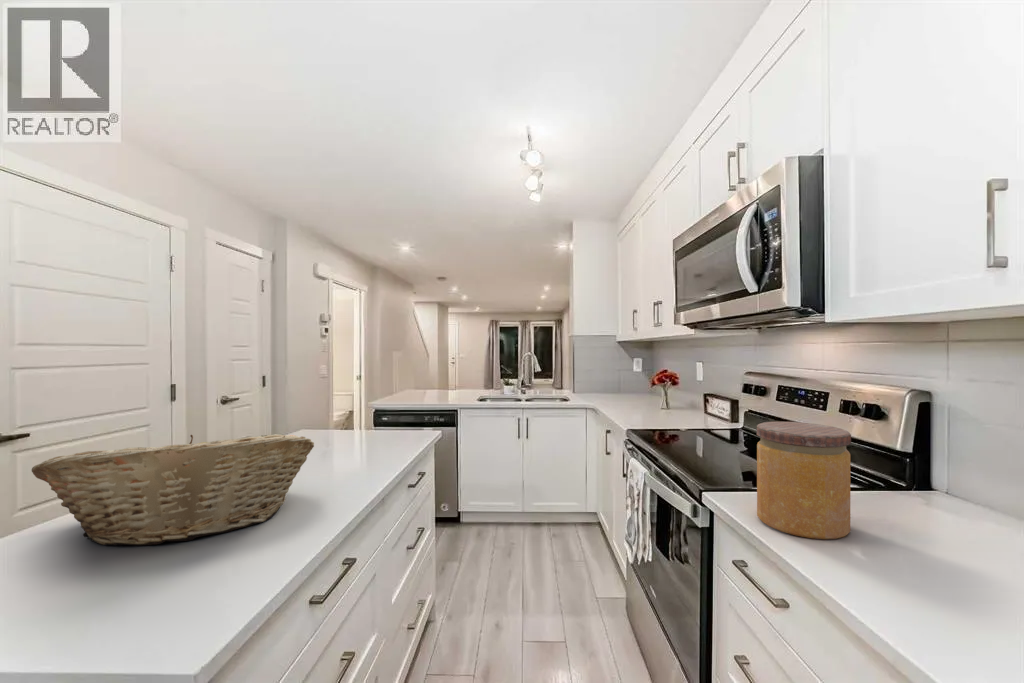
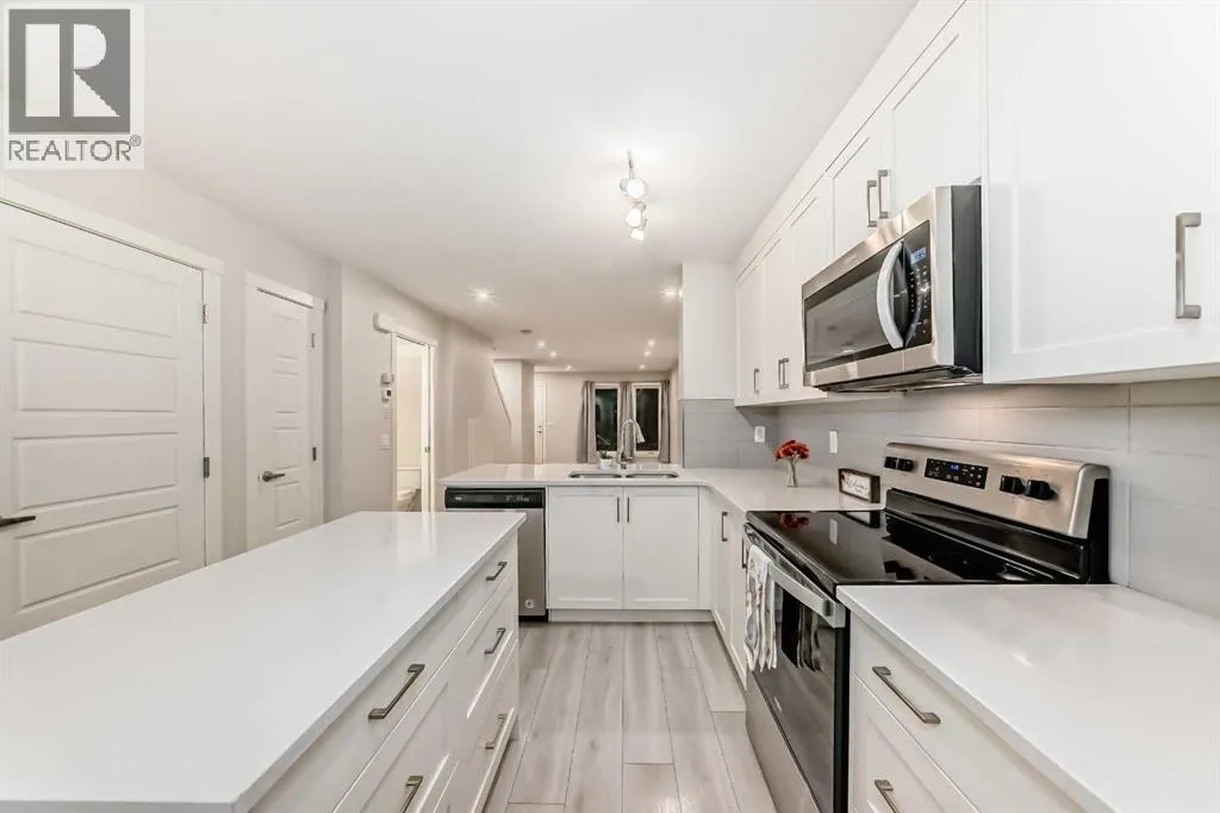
- jar [756,421,852,540]
- fruit basket [31,433,315,546]
